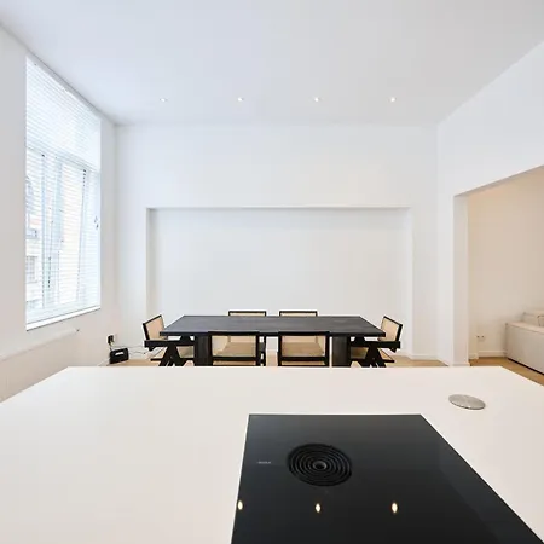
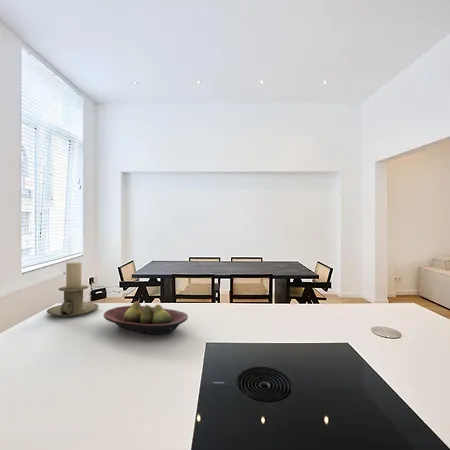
+ fruit bowl [103,300,189,336]
+ candle holder [46,261,99,318]
